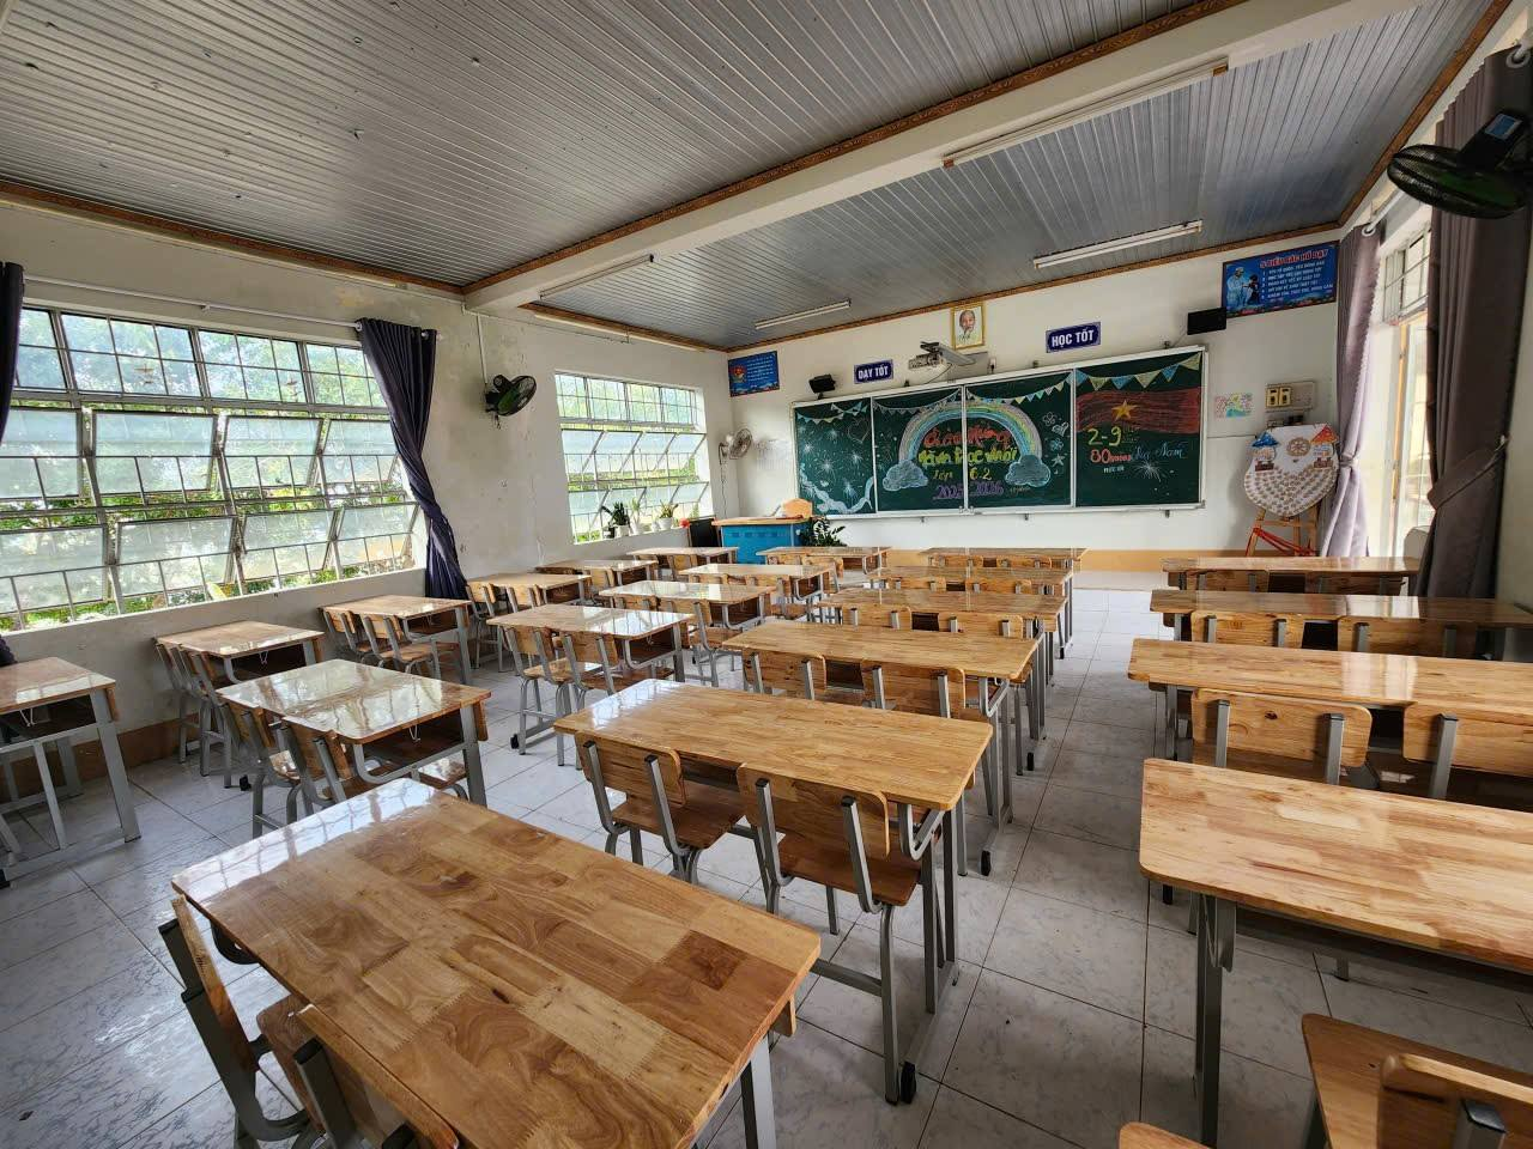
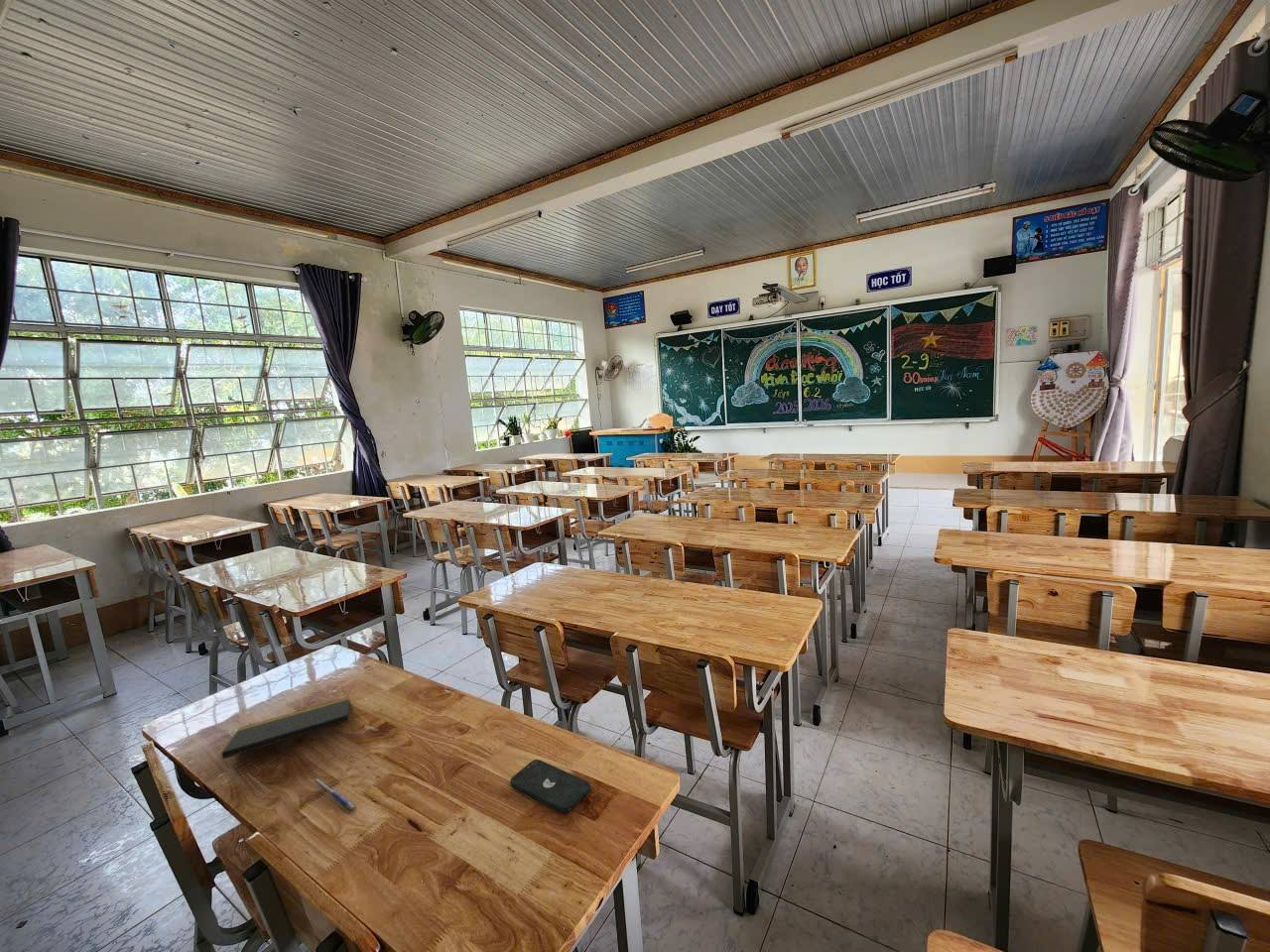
+ notepad [220,695,354,760]
+ pen [312,777,358,813]
+ smartphone [509,759,591,813]
